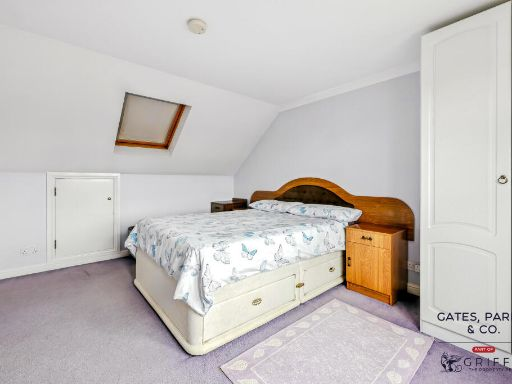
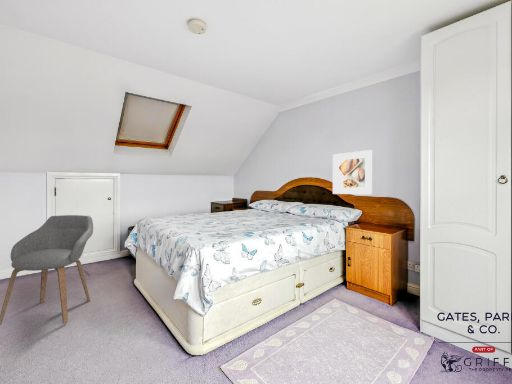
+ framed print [332,149,374,195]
+ chair [0,214,94,326]
